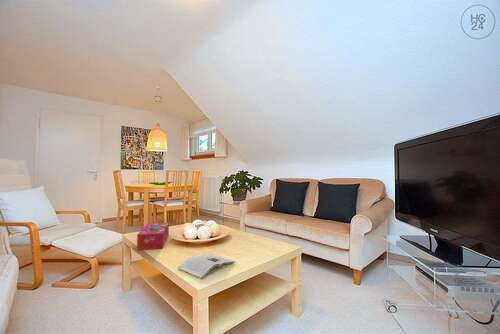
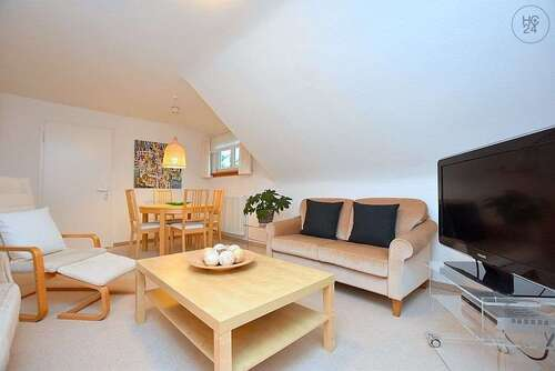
- tissue box [136,222,170,251]
- magazine [177,253,236,280]
